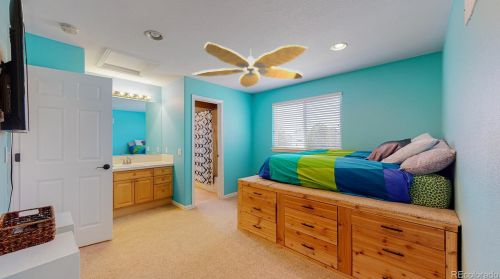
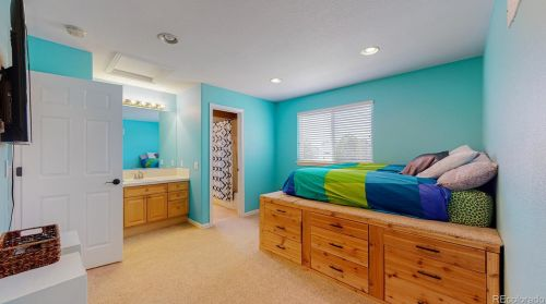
- ceiling fan [191,41,308,88]
